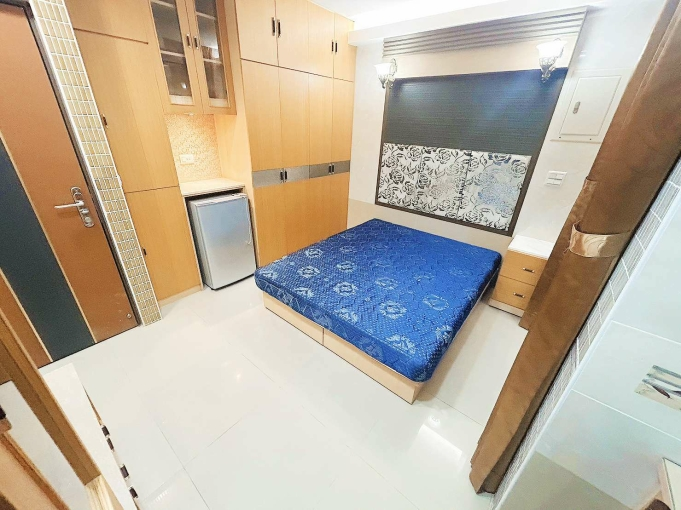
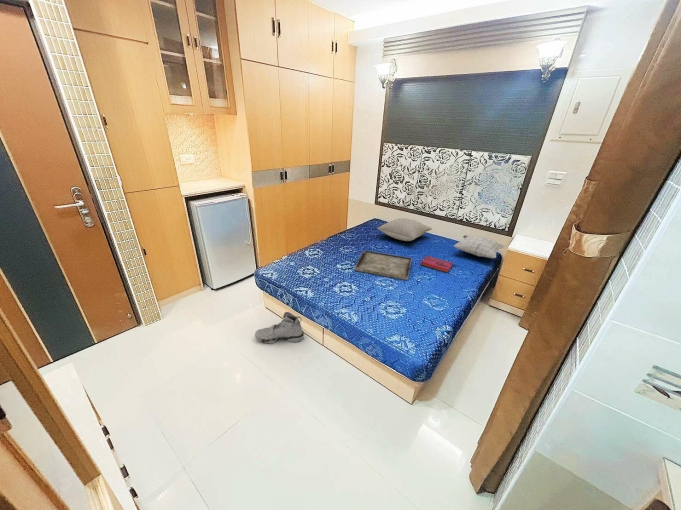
+ serving tray [354,249,413,281]
+ pillow [453,234,506,259]
+ hardback book [420,255,454,273]
+ pillow [376,217,433,242]
+ sneaker [254,311,305,344]
